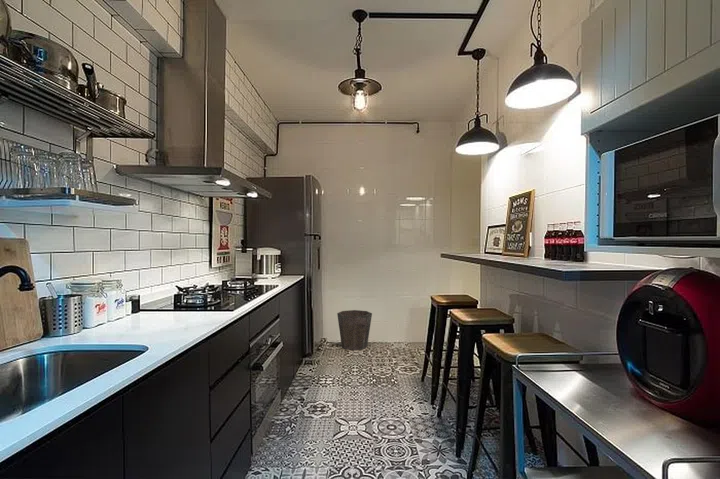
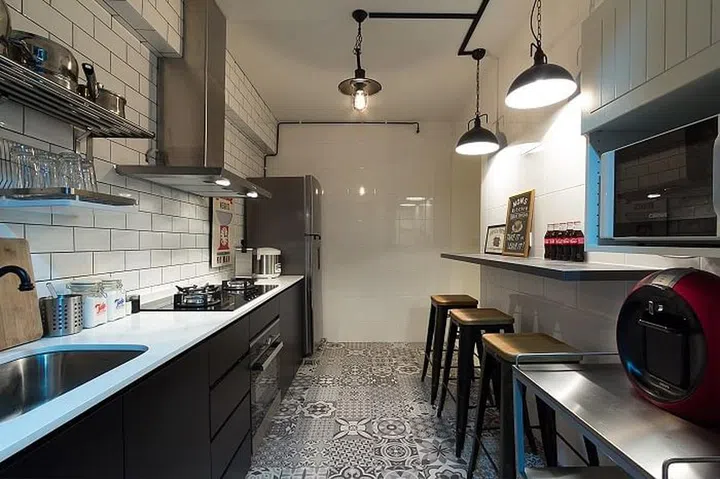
- waste bin [336,309,373,351]
